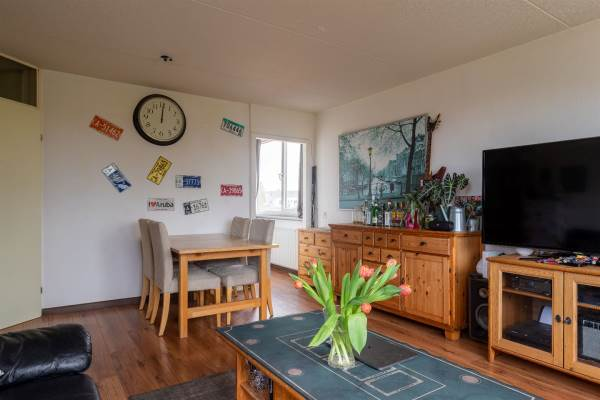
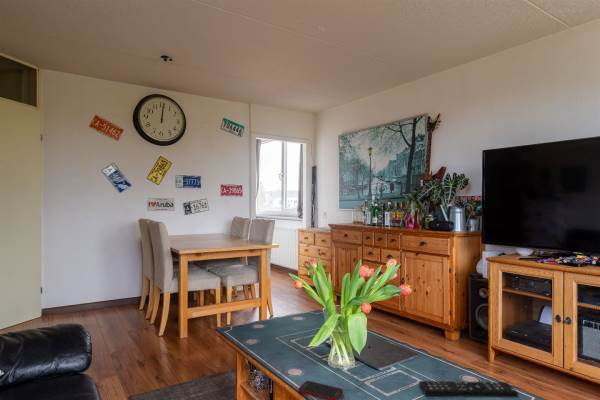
+ remote control [418,380,519,398]
+ cell phone [297,380,344,400]
